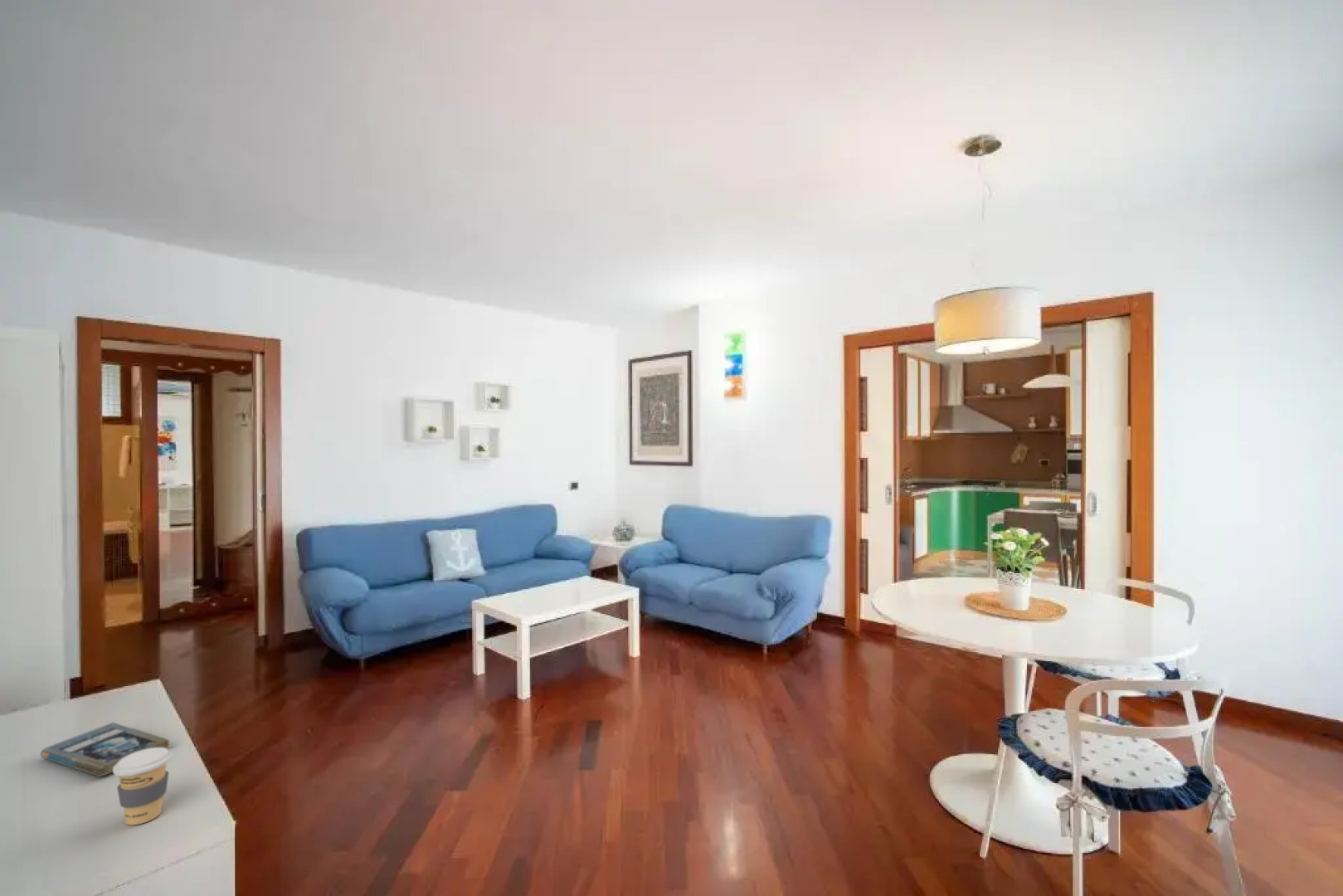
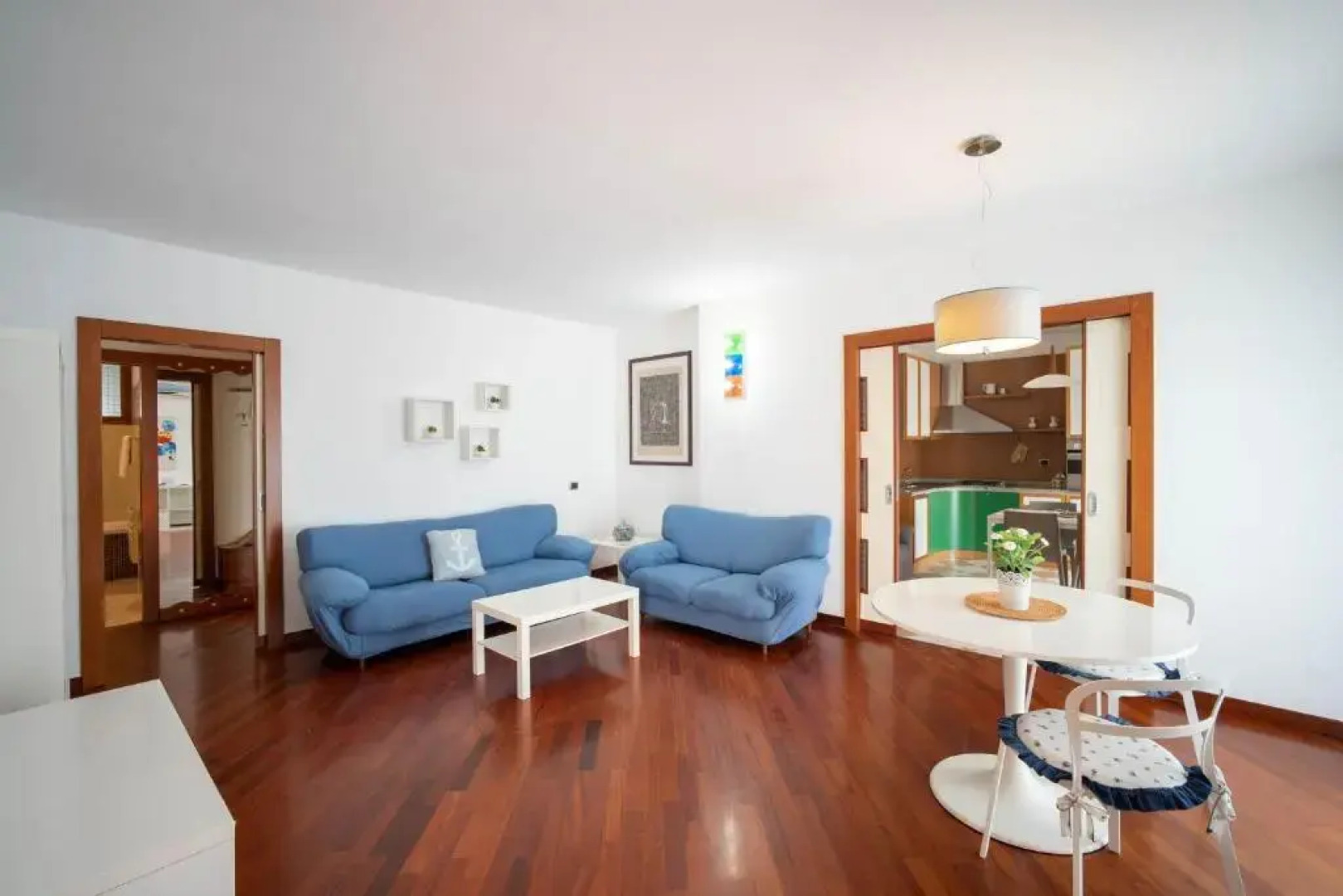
- coffee cup [112,747,173,825]
- book [40,722,170,777]
